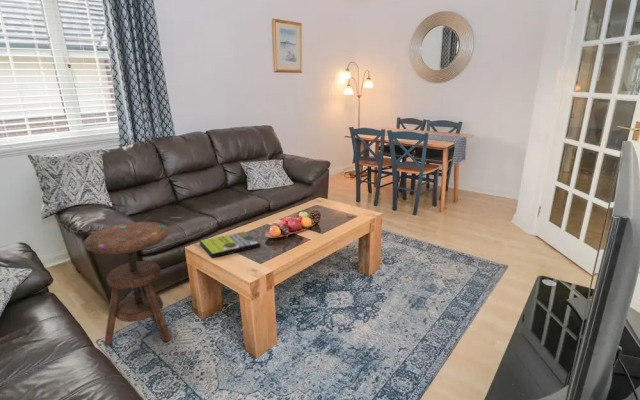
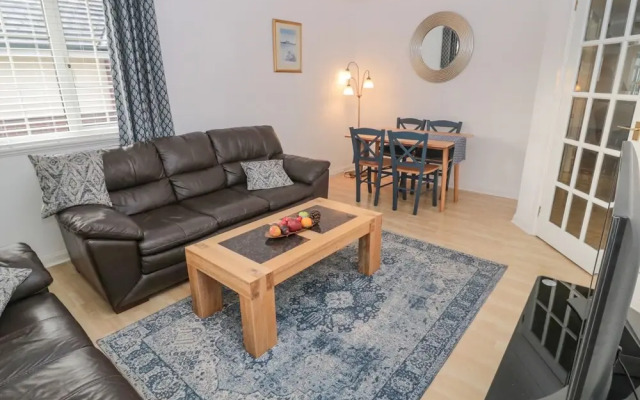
- side table [83,221,172,347]
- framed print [198,230,261,259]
